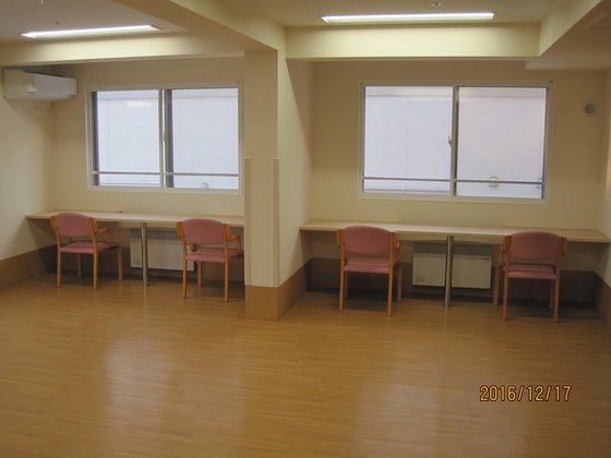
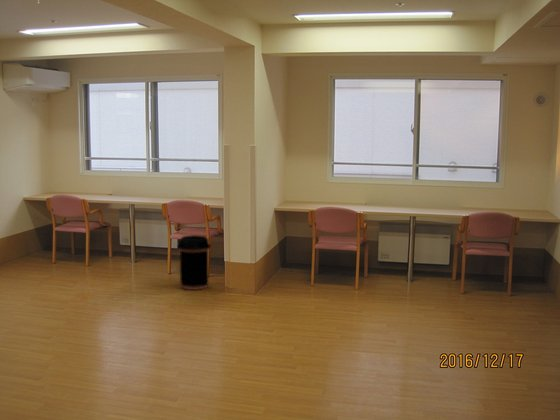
+ trash can [177,234,211,291]
